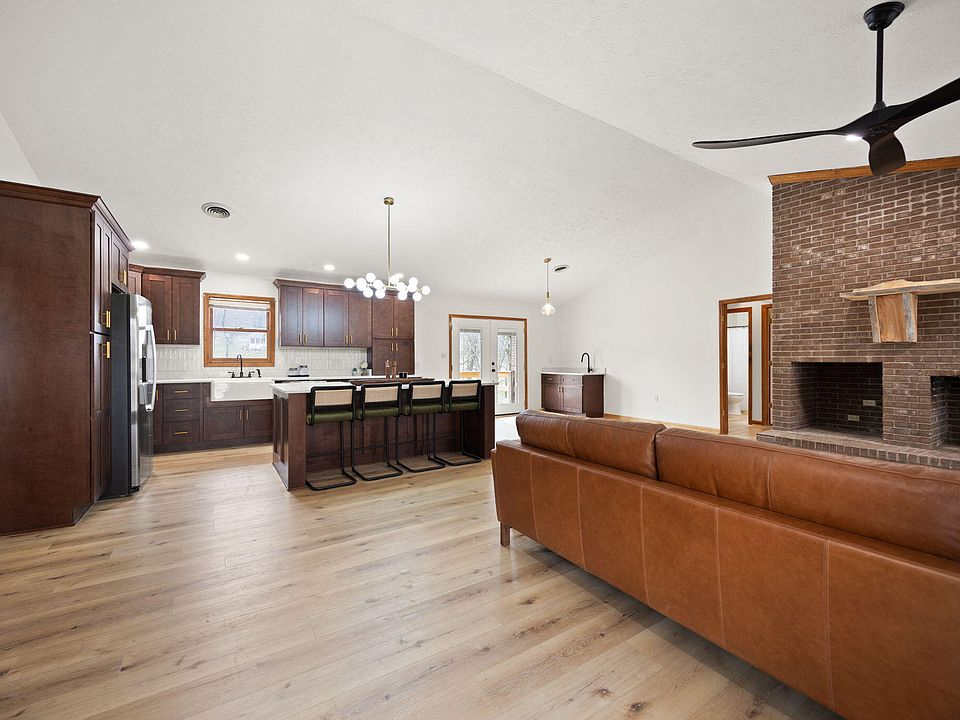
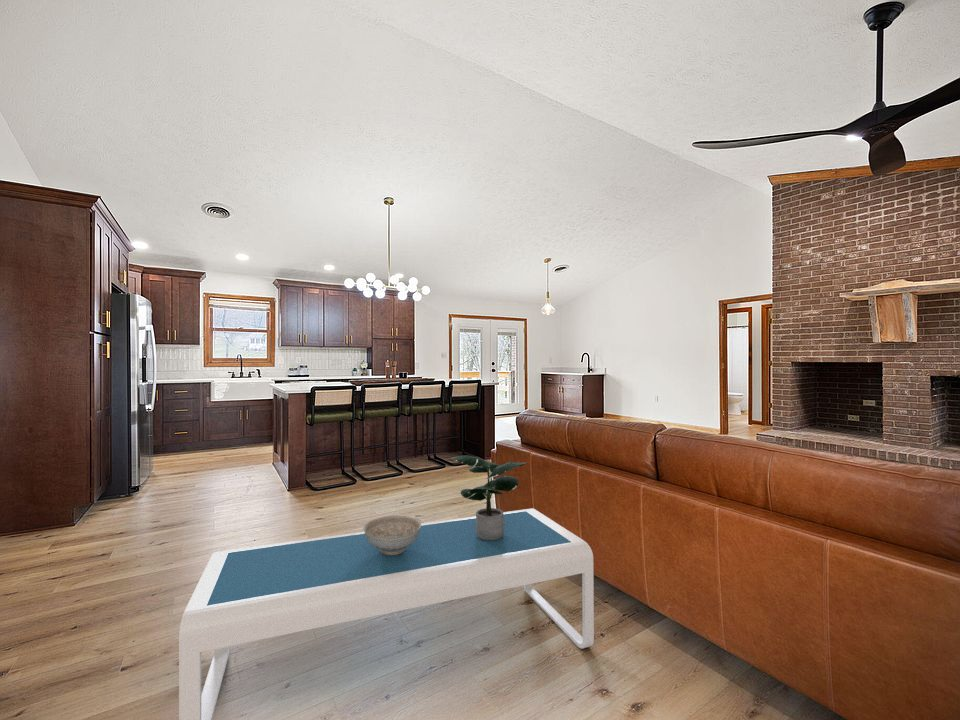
+ coffee table [178,507,595,720]
+ potted plant [451,454,527,541]
+ decorative bowl [362,515,422,555]
